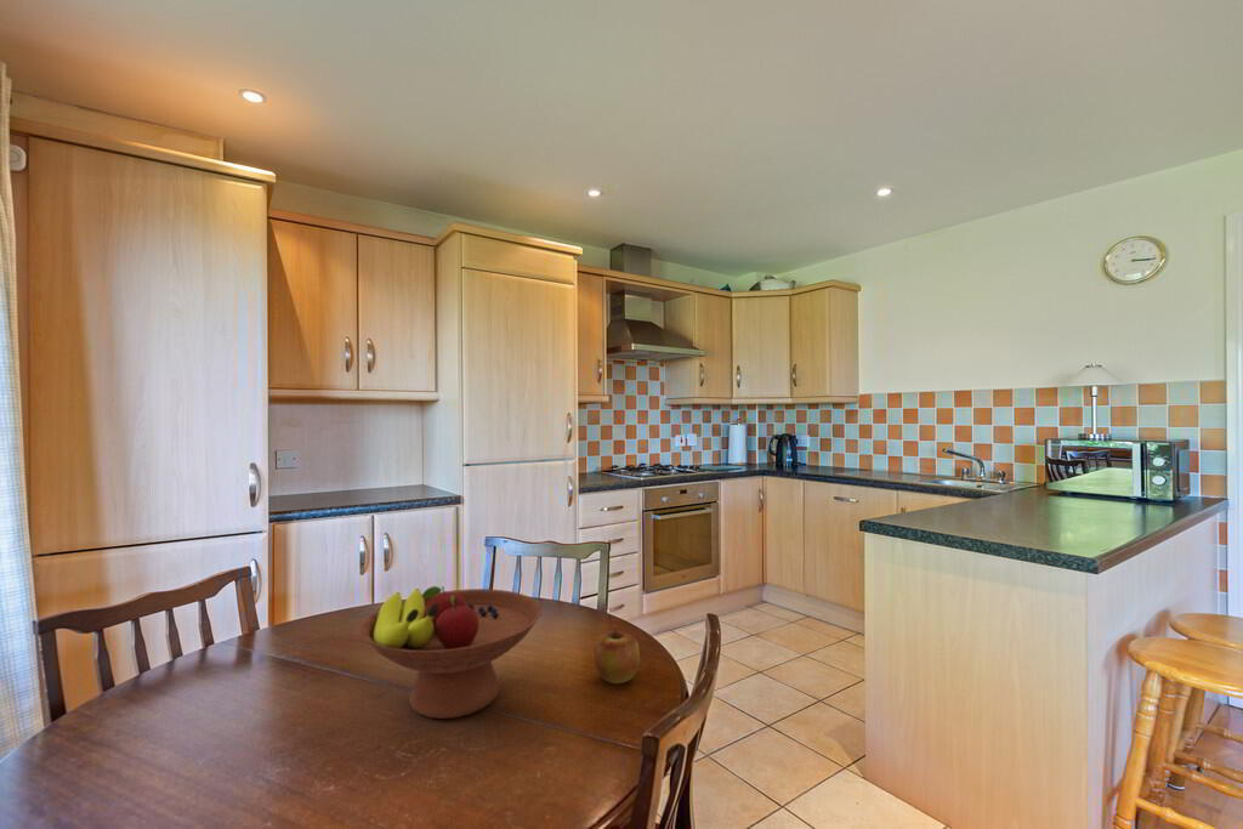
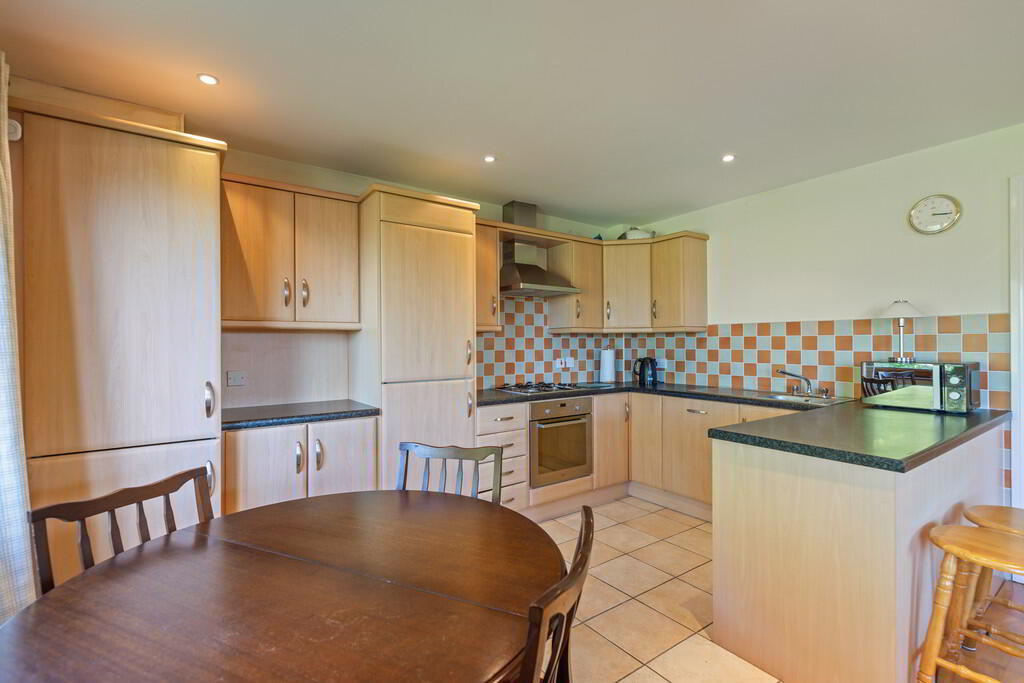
- apple [594,628,641,685]
- fruit bowl [359,585,544,720]
